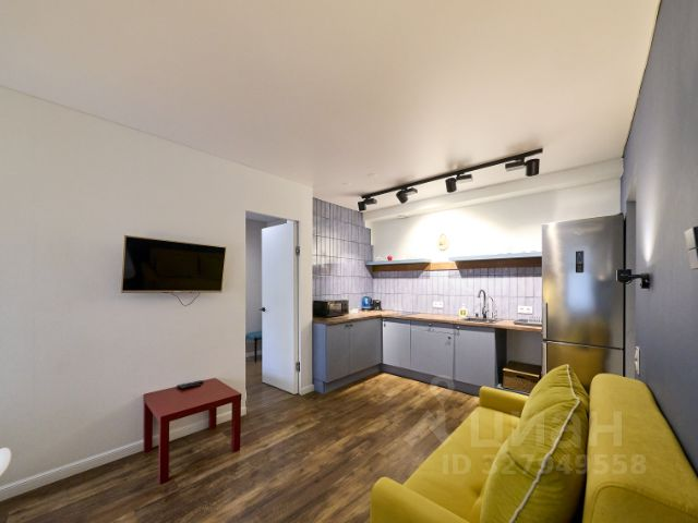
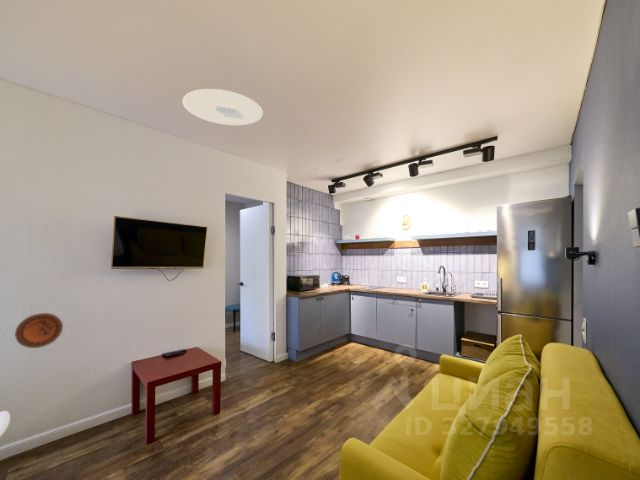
+ decorative plate [14,312,64,349]
+ ceiling light [182,88,264,126]
